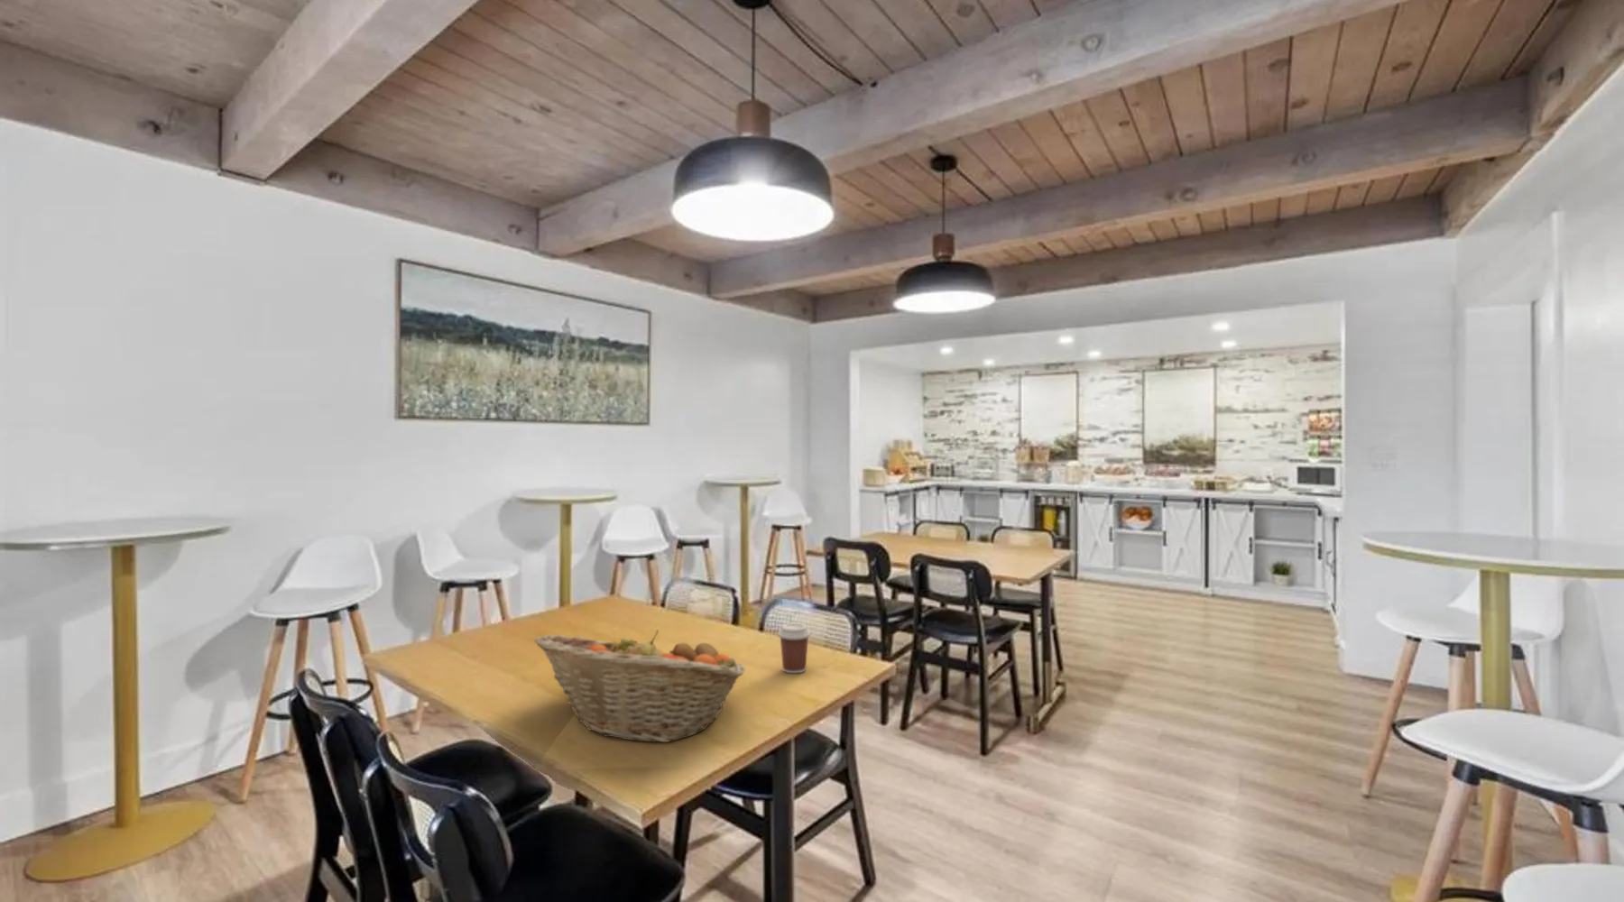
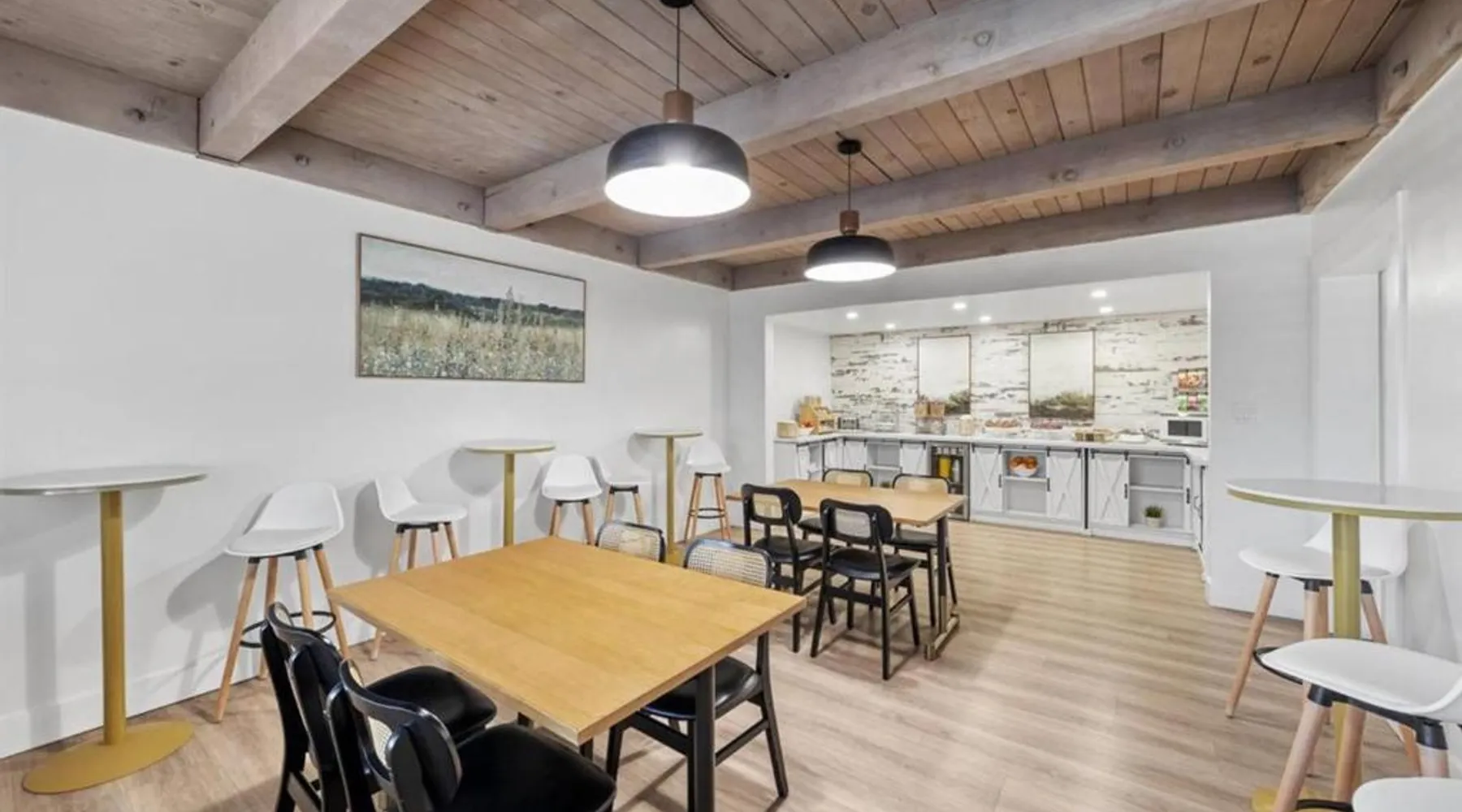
- fruit basket [533,629,746,743]
- coffee cup [776,622,812,674]
